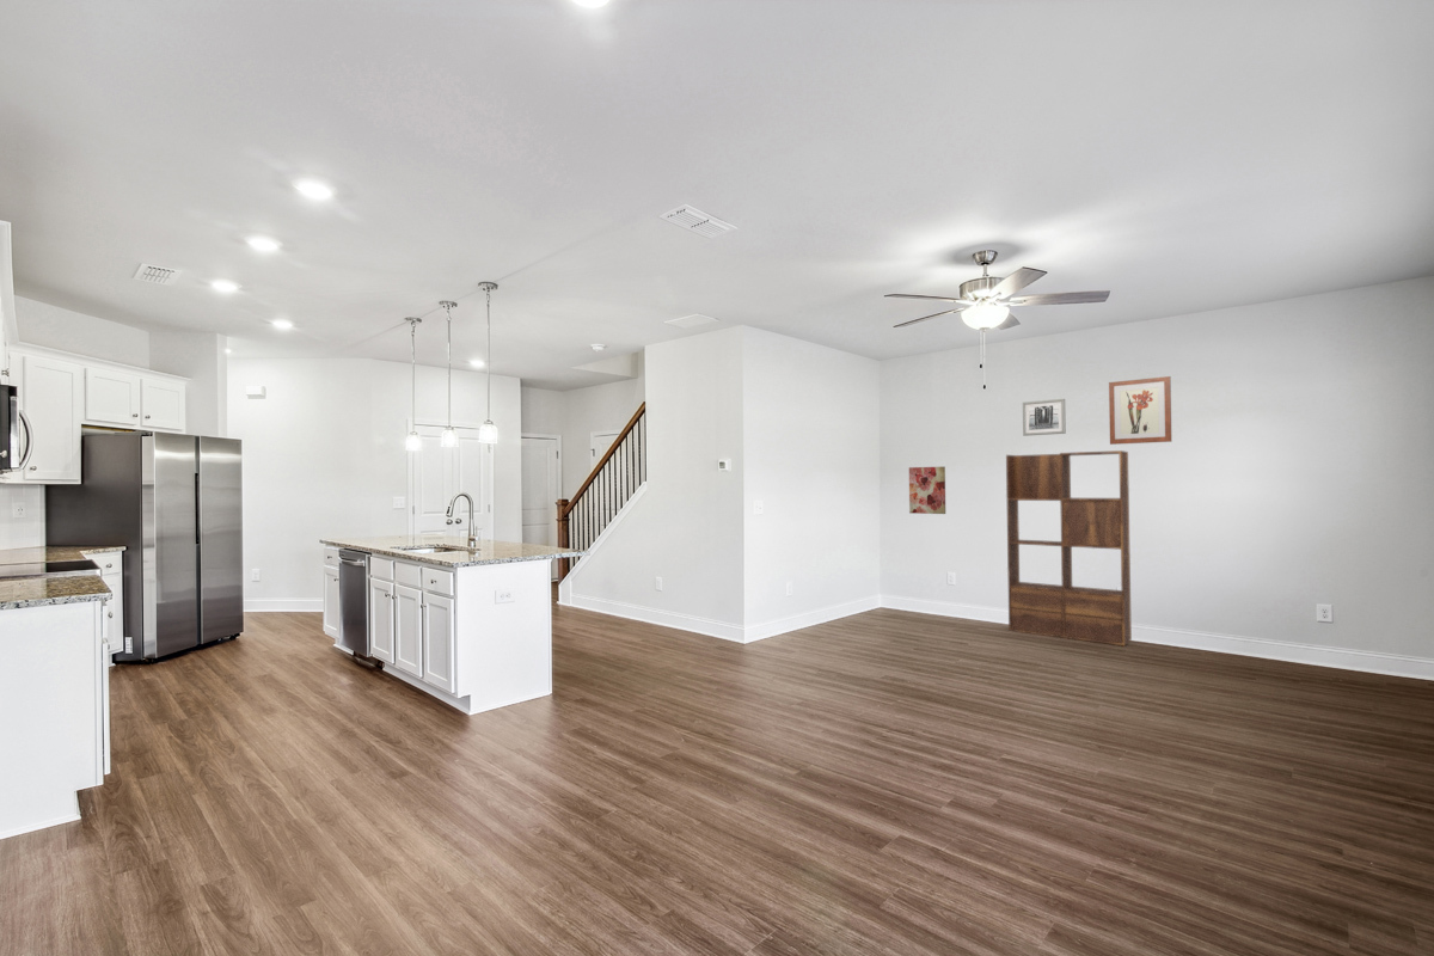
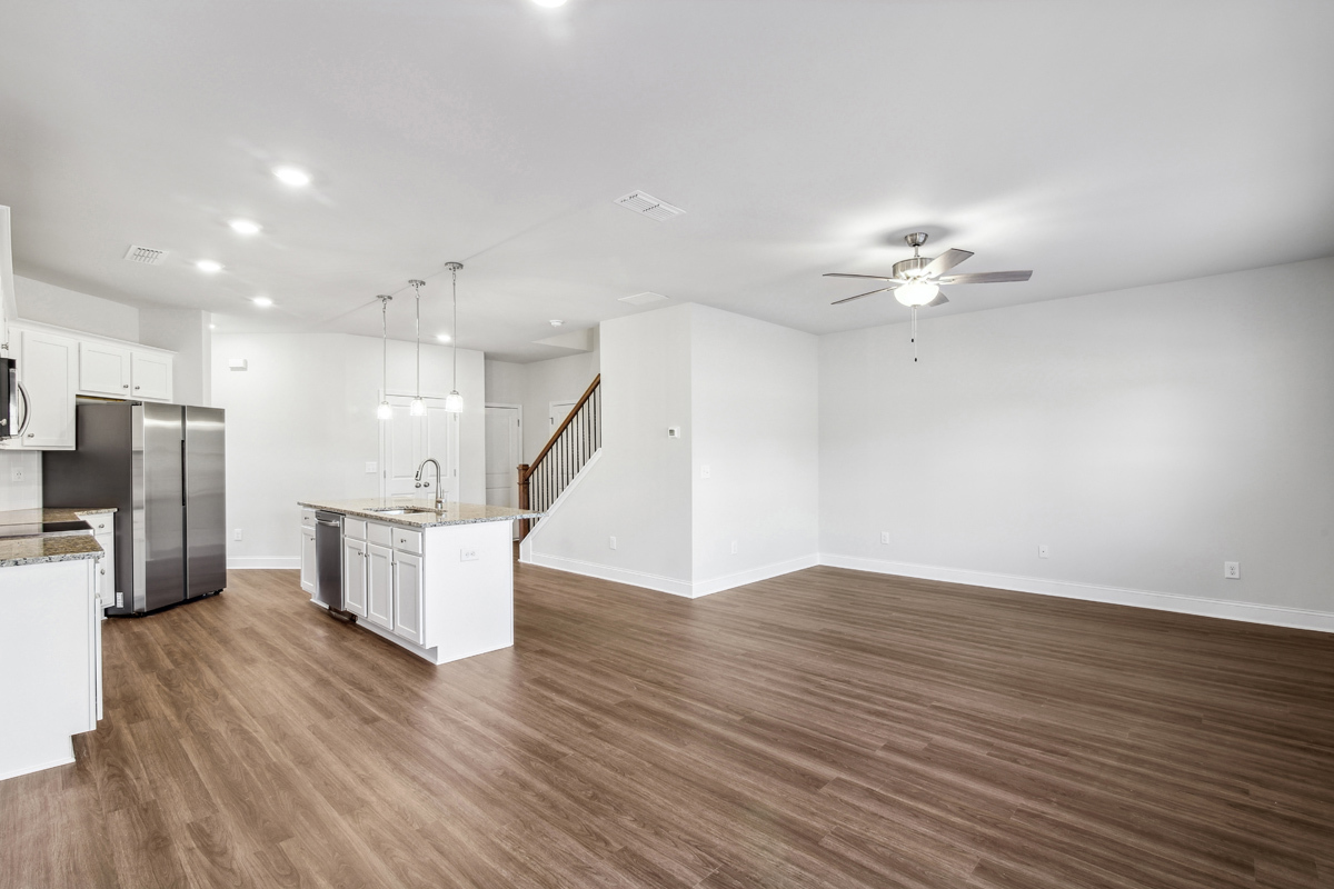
- wall art [1022,398,1067,437]
- bookshelf [1005,449,1133,646]
- wall art [908,466,946,515]
- wall art [1108,375,1173,446]
